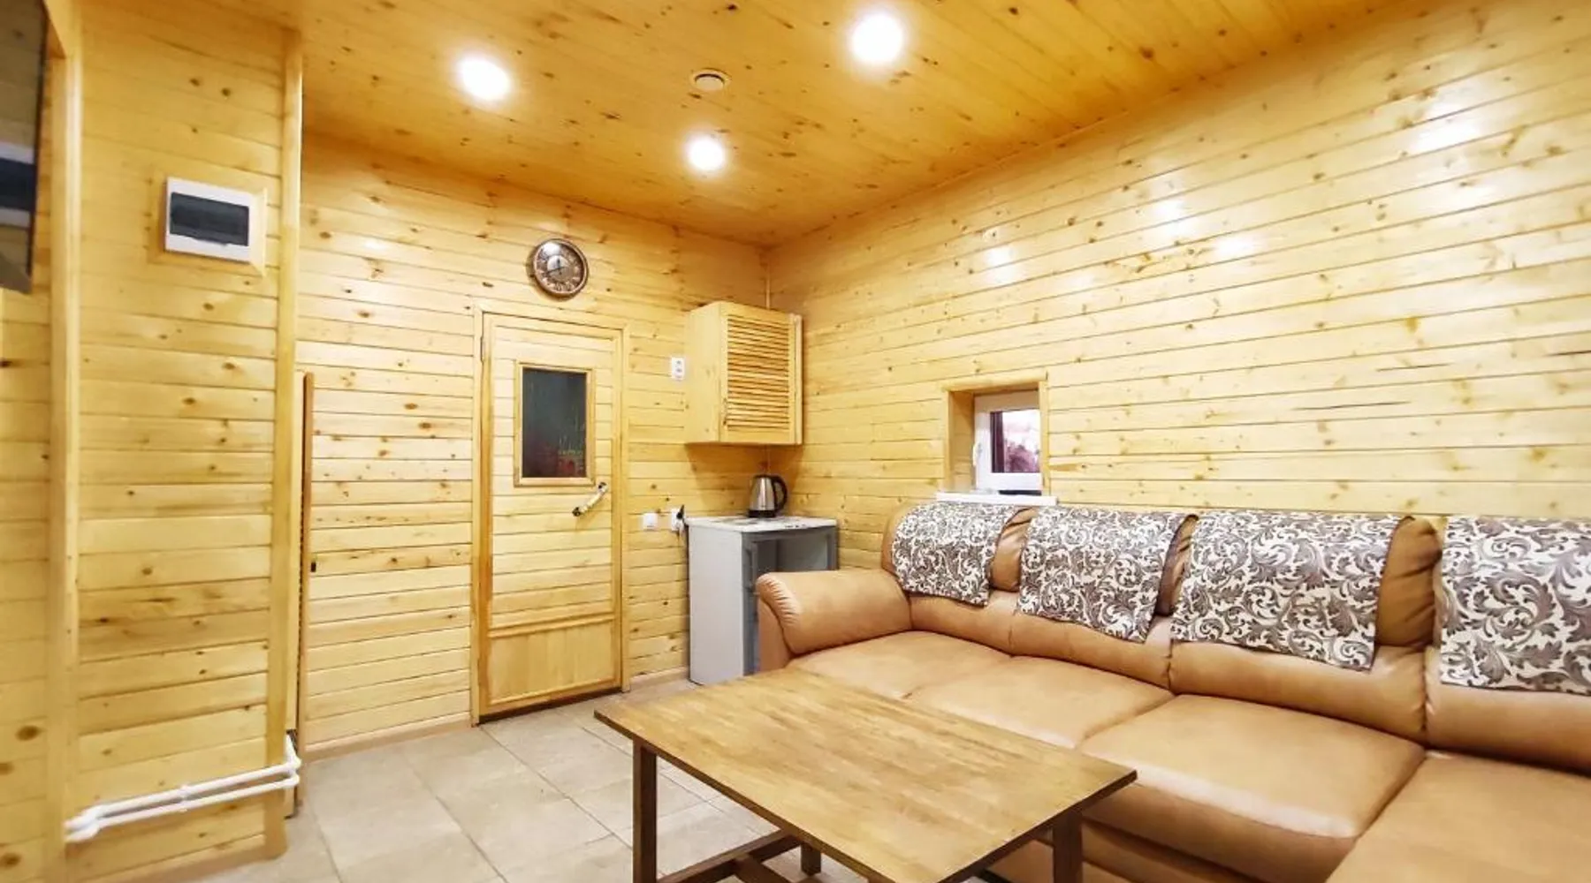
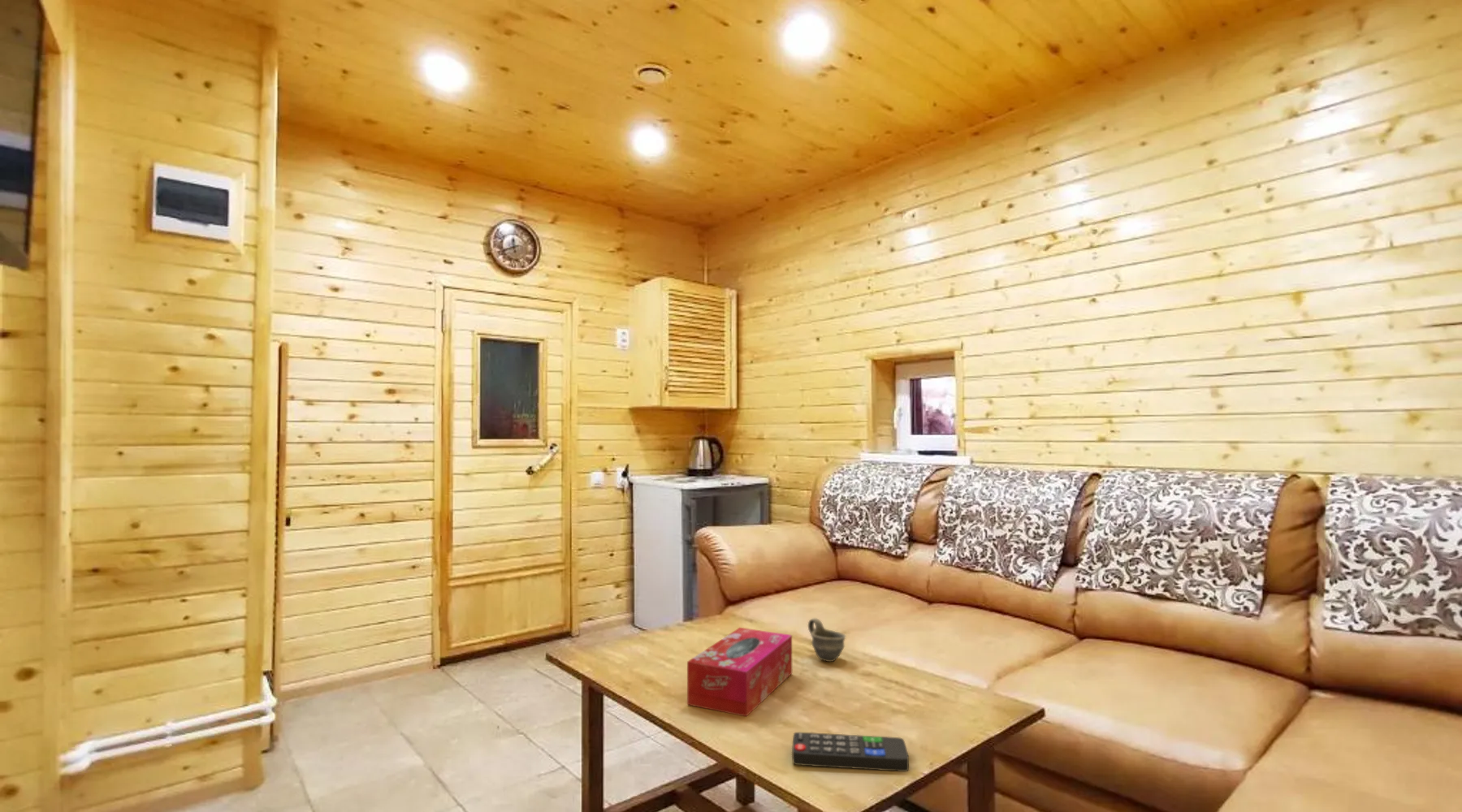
+ remote control [791,732,910,772]
+ tissue box [686,627,793,717]
+ cup [807,617,846,663]
